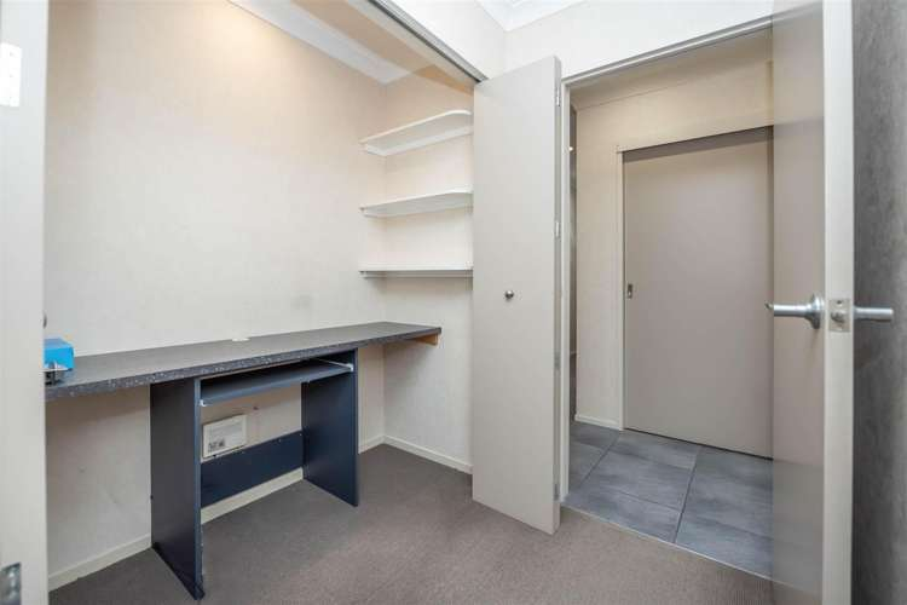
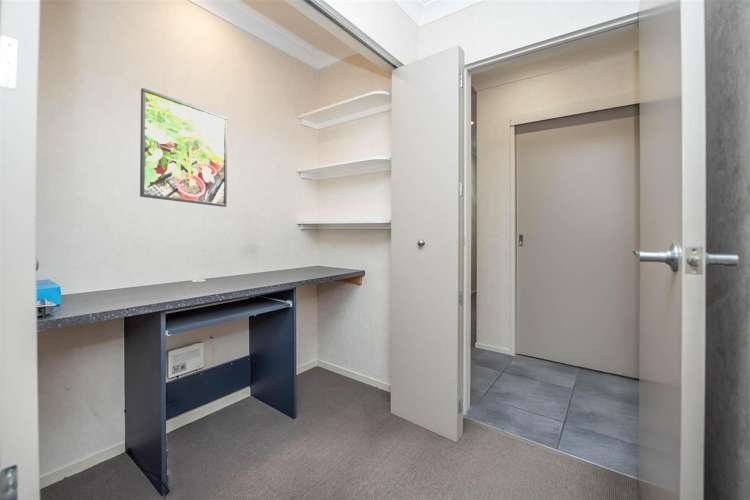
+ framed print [139,87,228,208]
